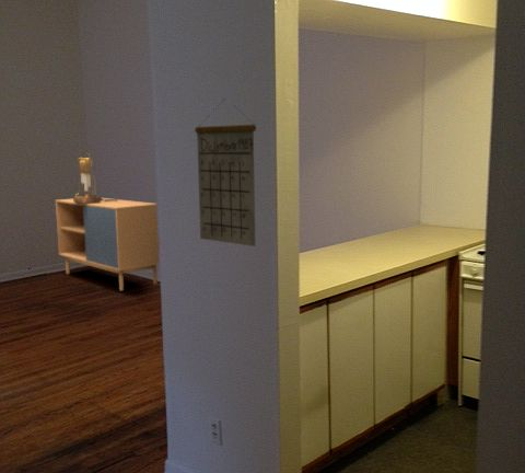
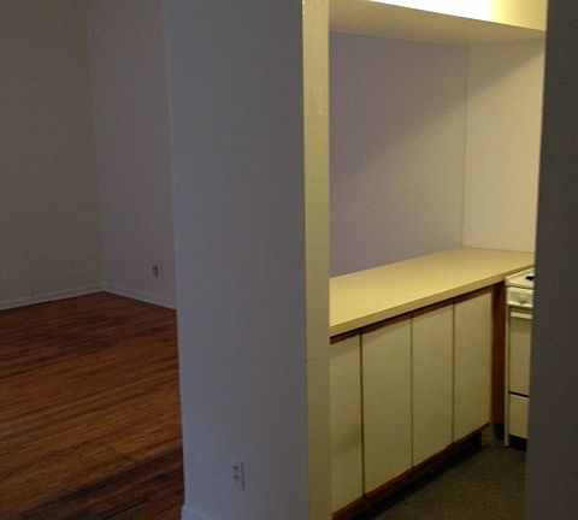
- calendar [194,100,257,247]
- table lamp [72,151,119,204]
- storage cabinet [55,197,160,291]
